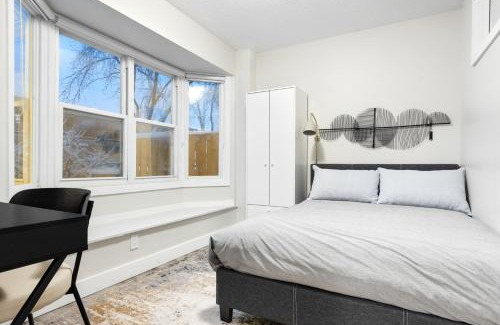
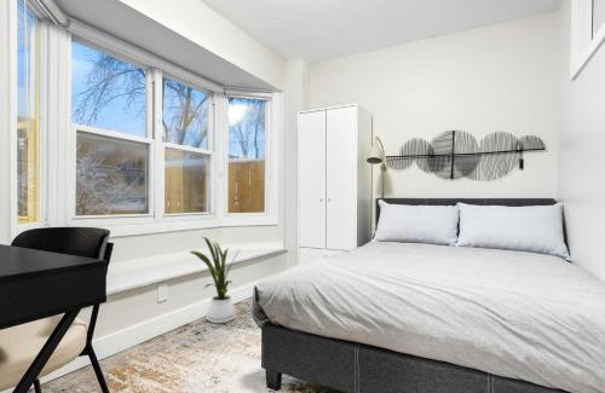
+ house plant [189,236,243,324]
